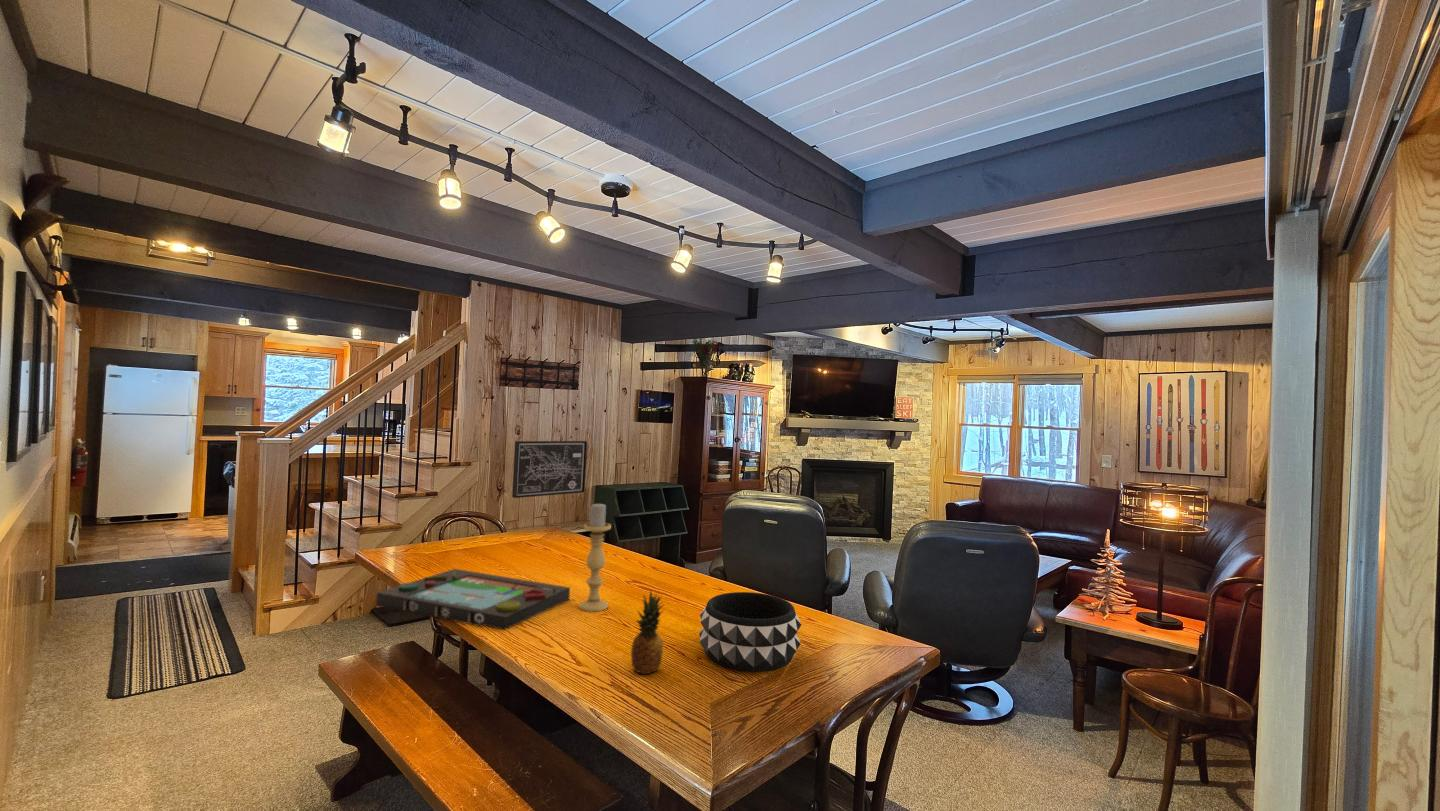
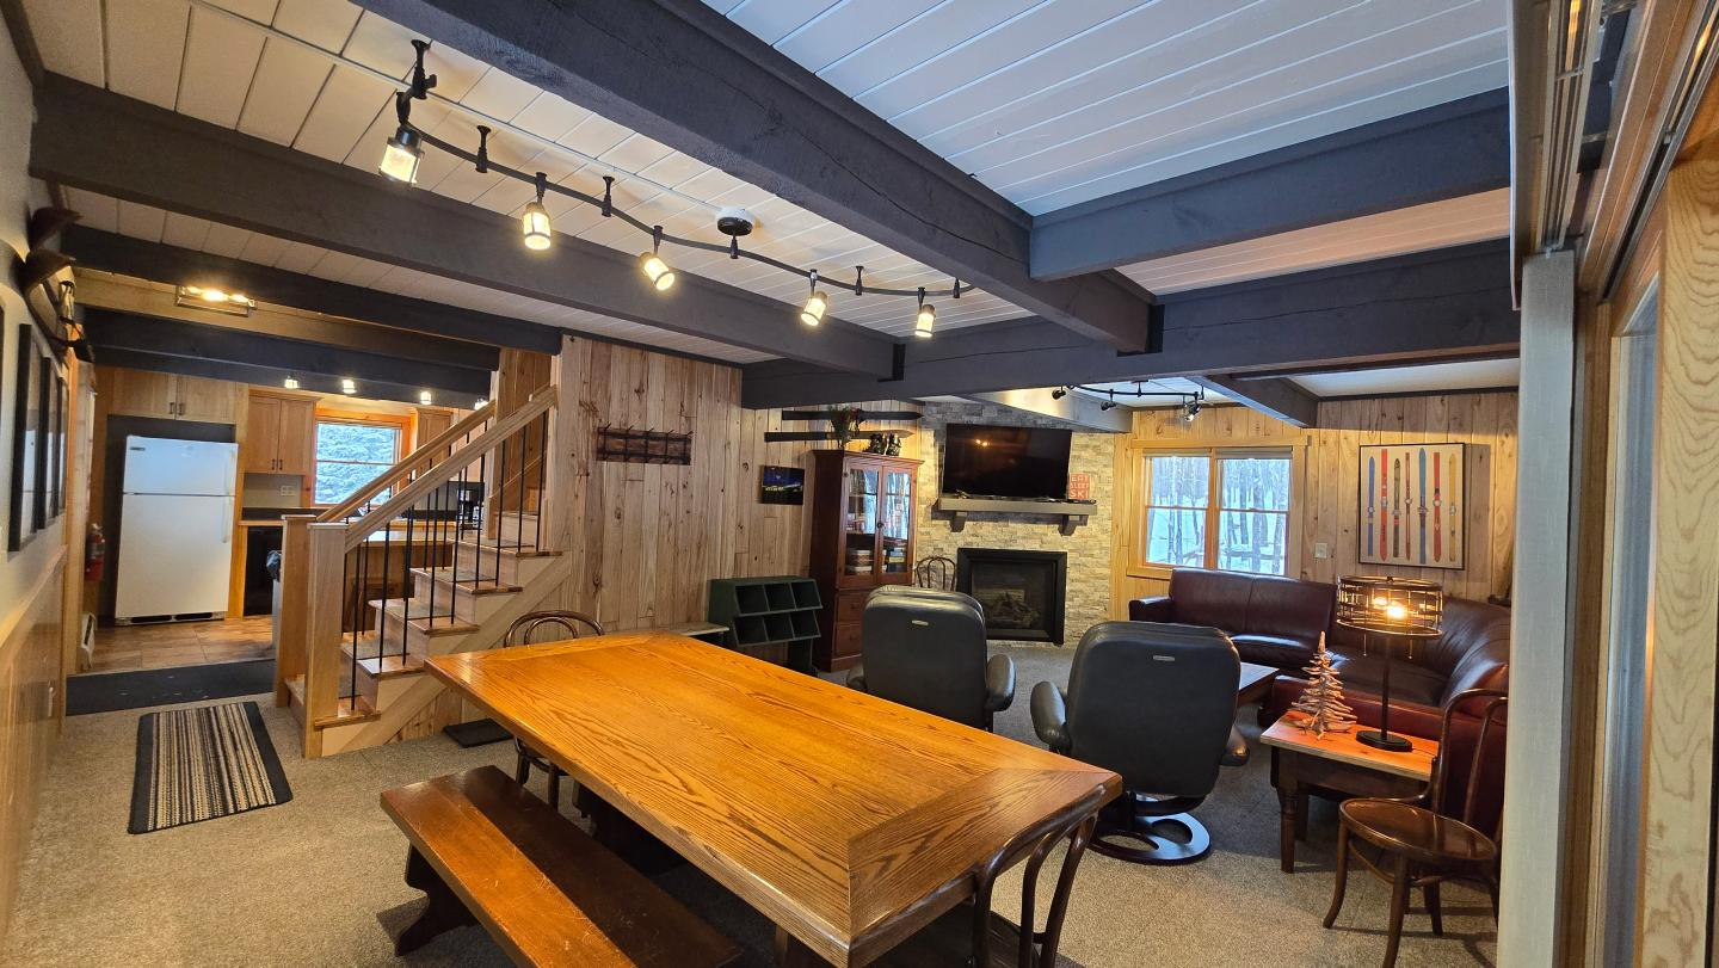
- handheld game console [375,568,571,631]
- decorative bowl [698,591,803,673]
- candle holder [578,501,612,613]
- wall art [511,440,588,499]
- fruit [630,589,666,675]
